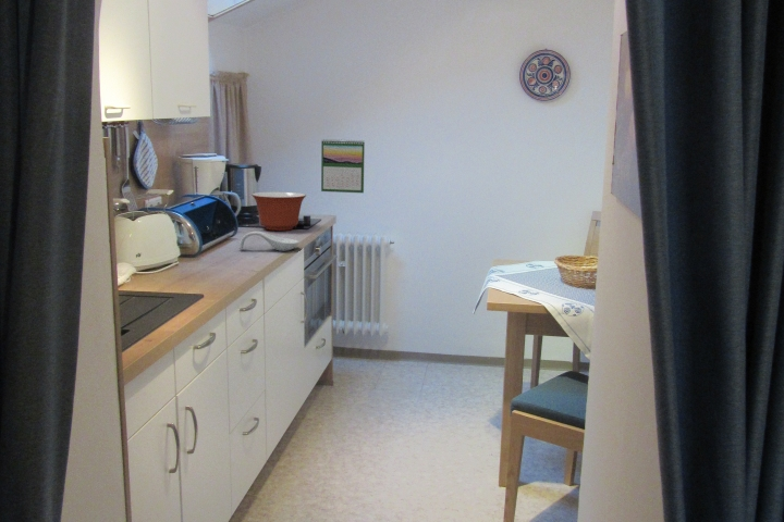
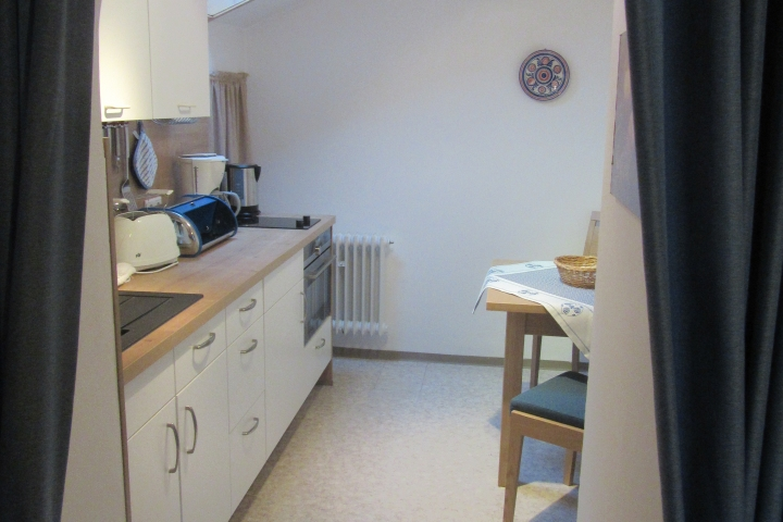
- calendar [320,138,366,194]
- spoon rest [238,231,301,252]
- mixing bowl [250,191,307,232]
